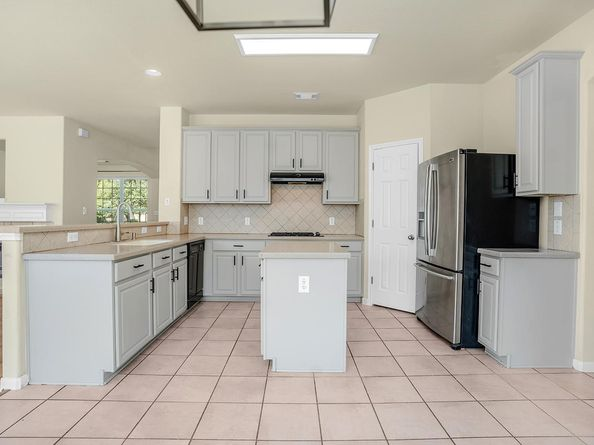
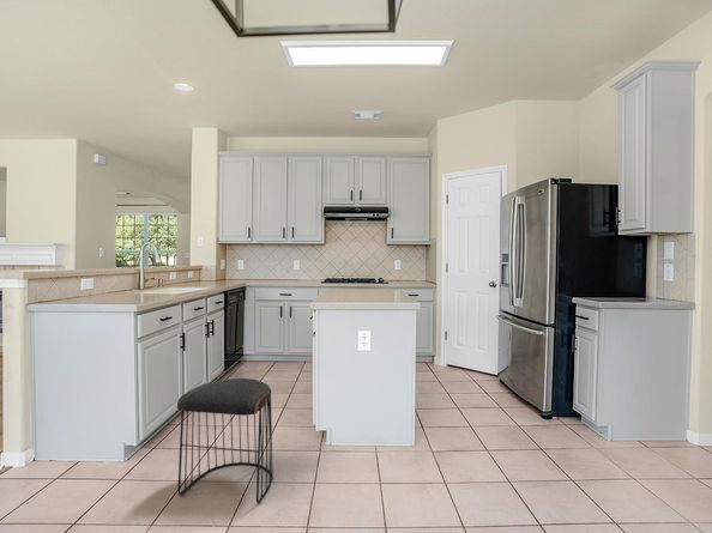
+ stool [176,377,274,504]
